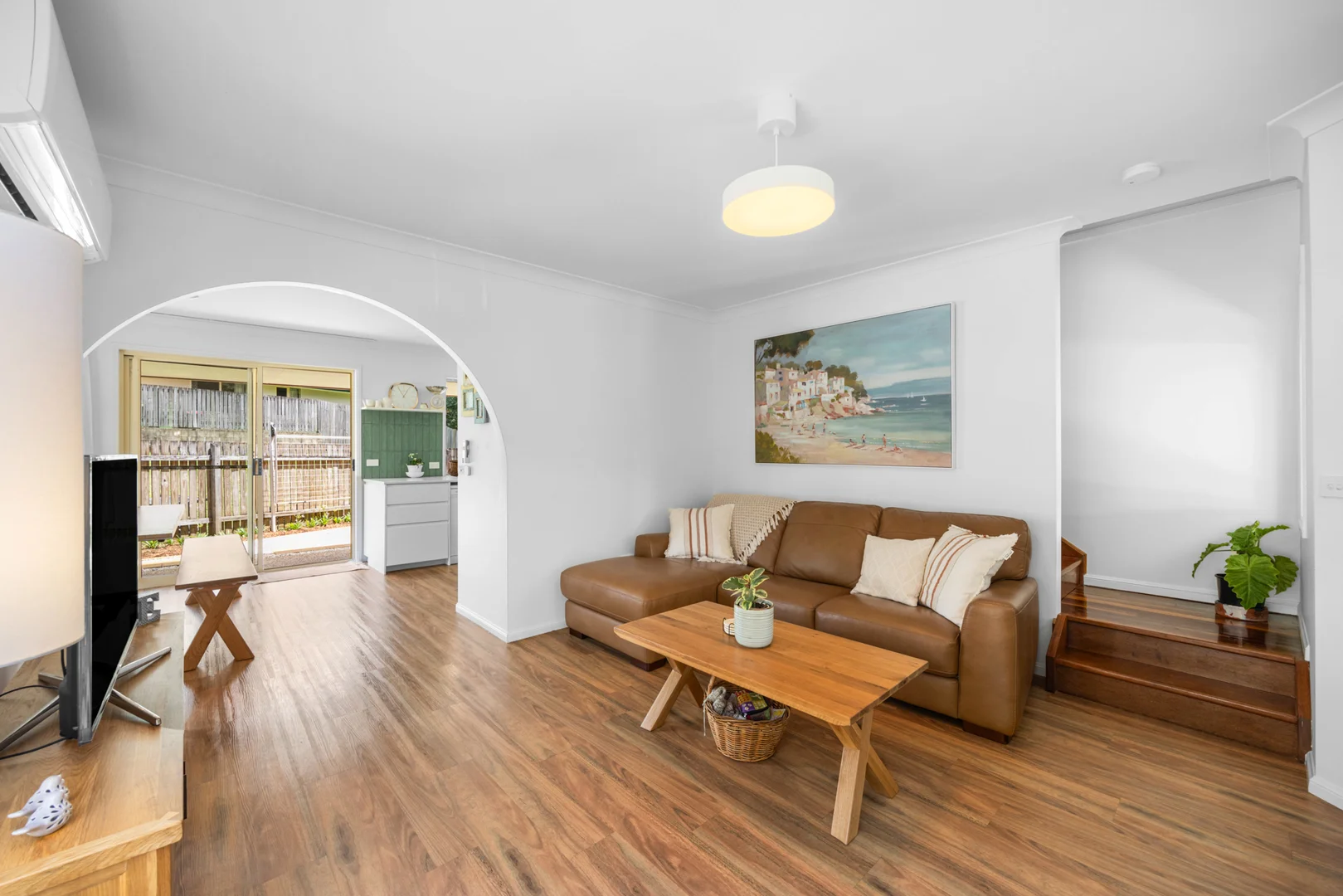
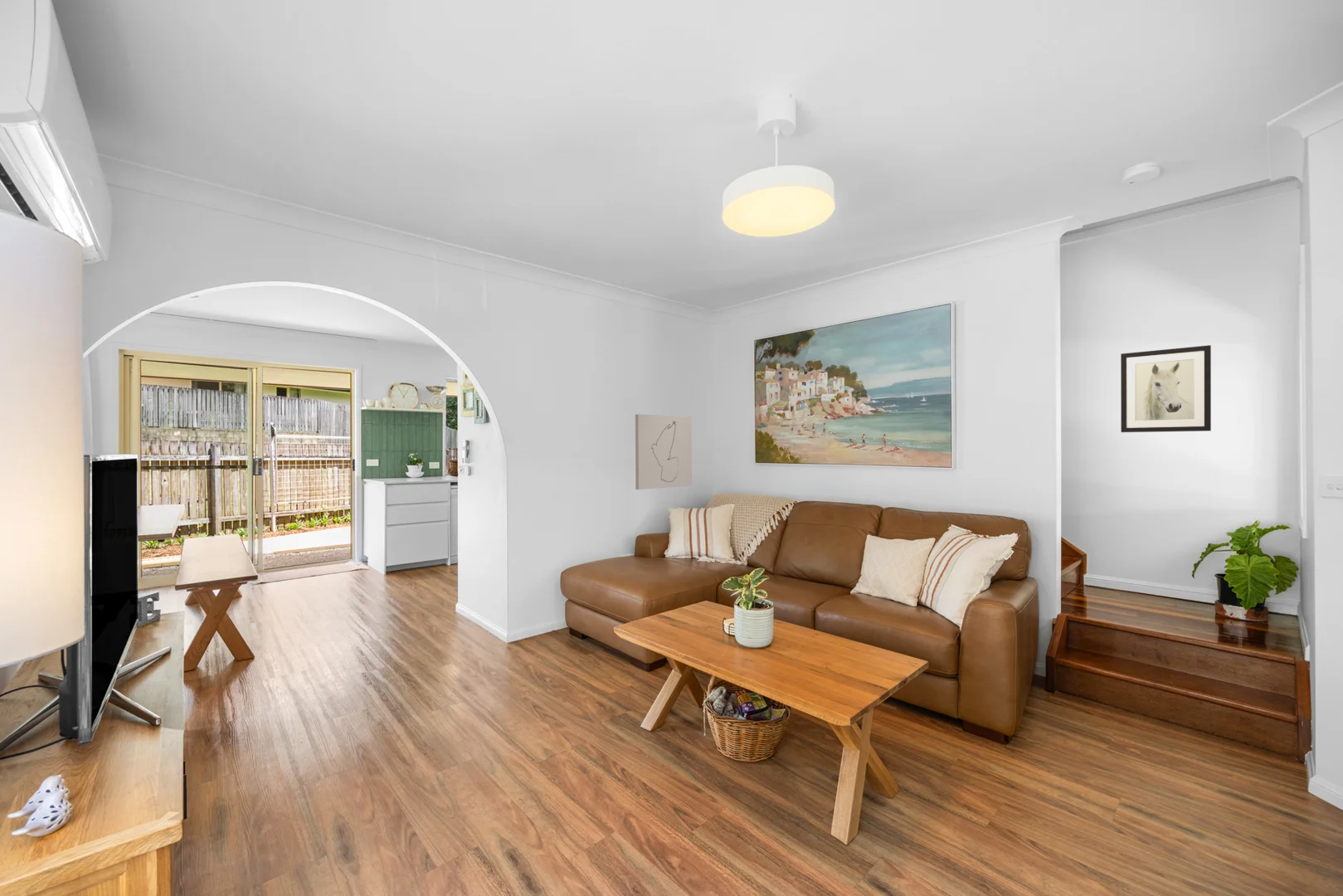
+ wall art [1120,344,1212,433]
+ wall art [635,413,693,490]
